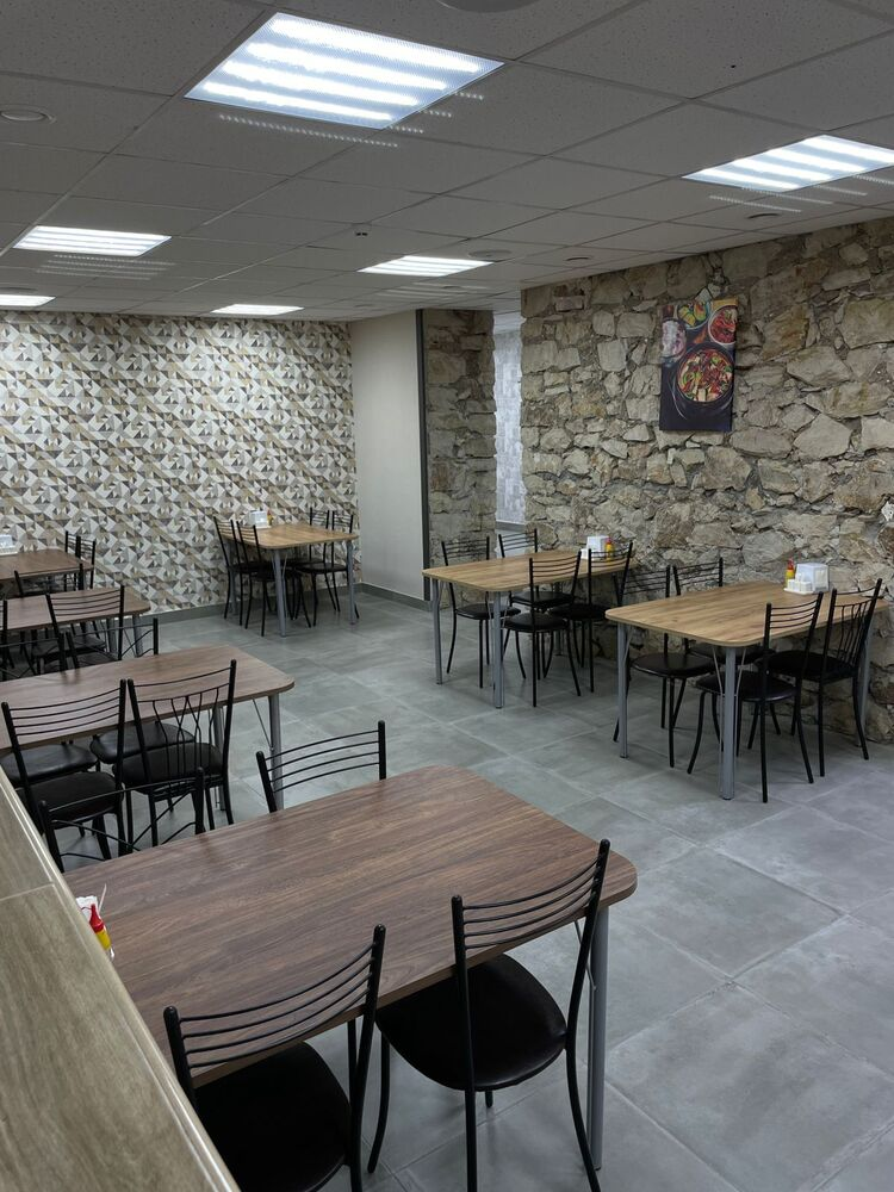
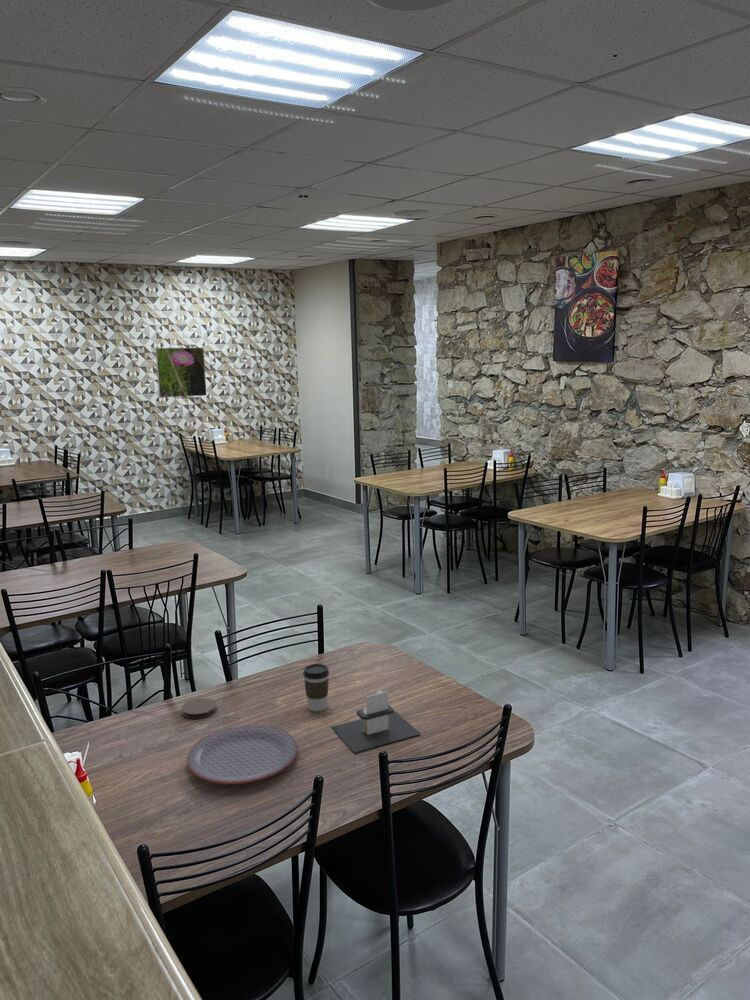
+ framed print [155,347,207,398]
+ coffee cup [302,663,330,712]
+ plate [186,724,299,785]
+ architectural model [330,689,422,753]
+ coaster [180,697,218,719]
